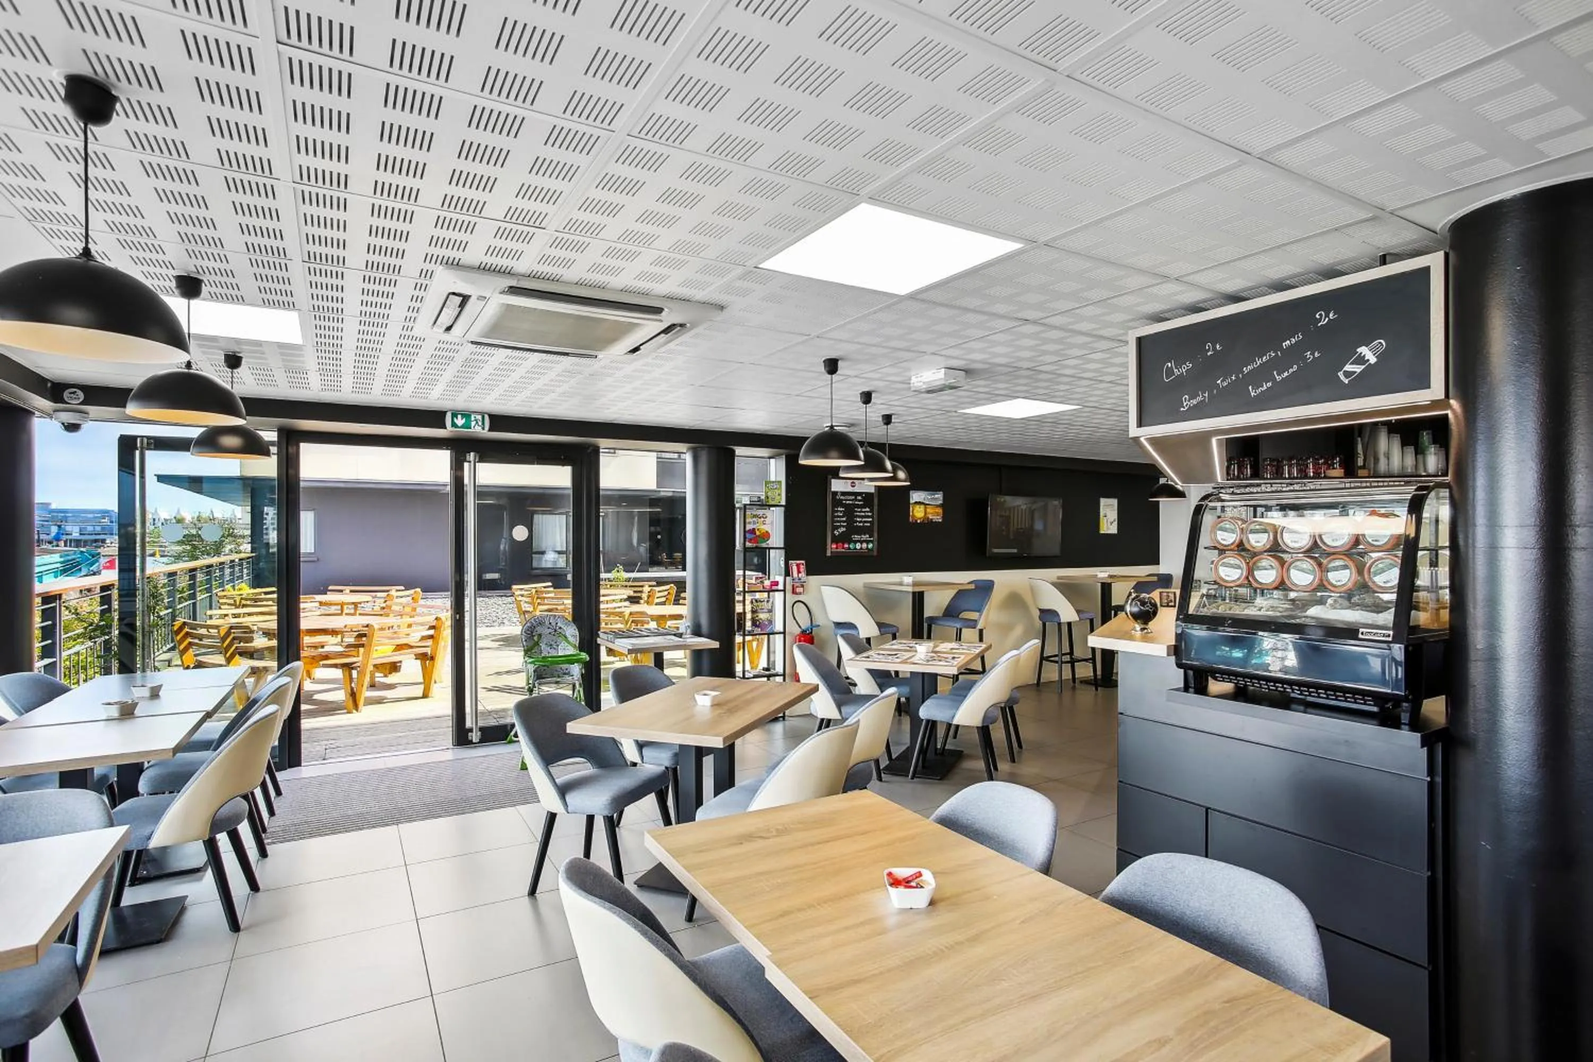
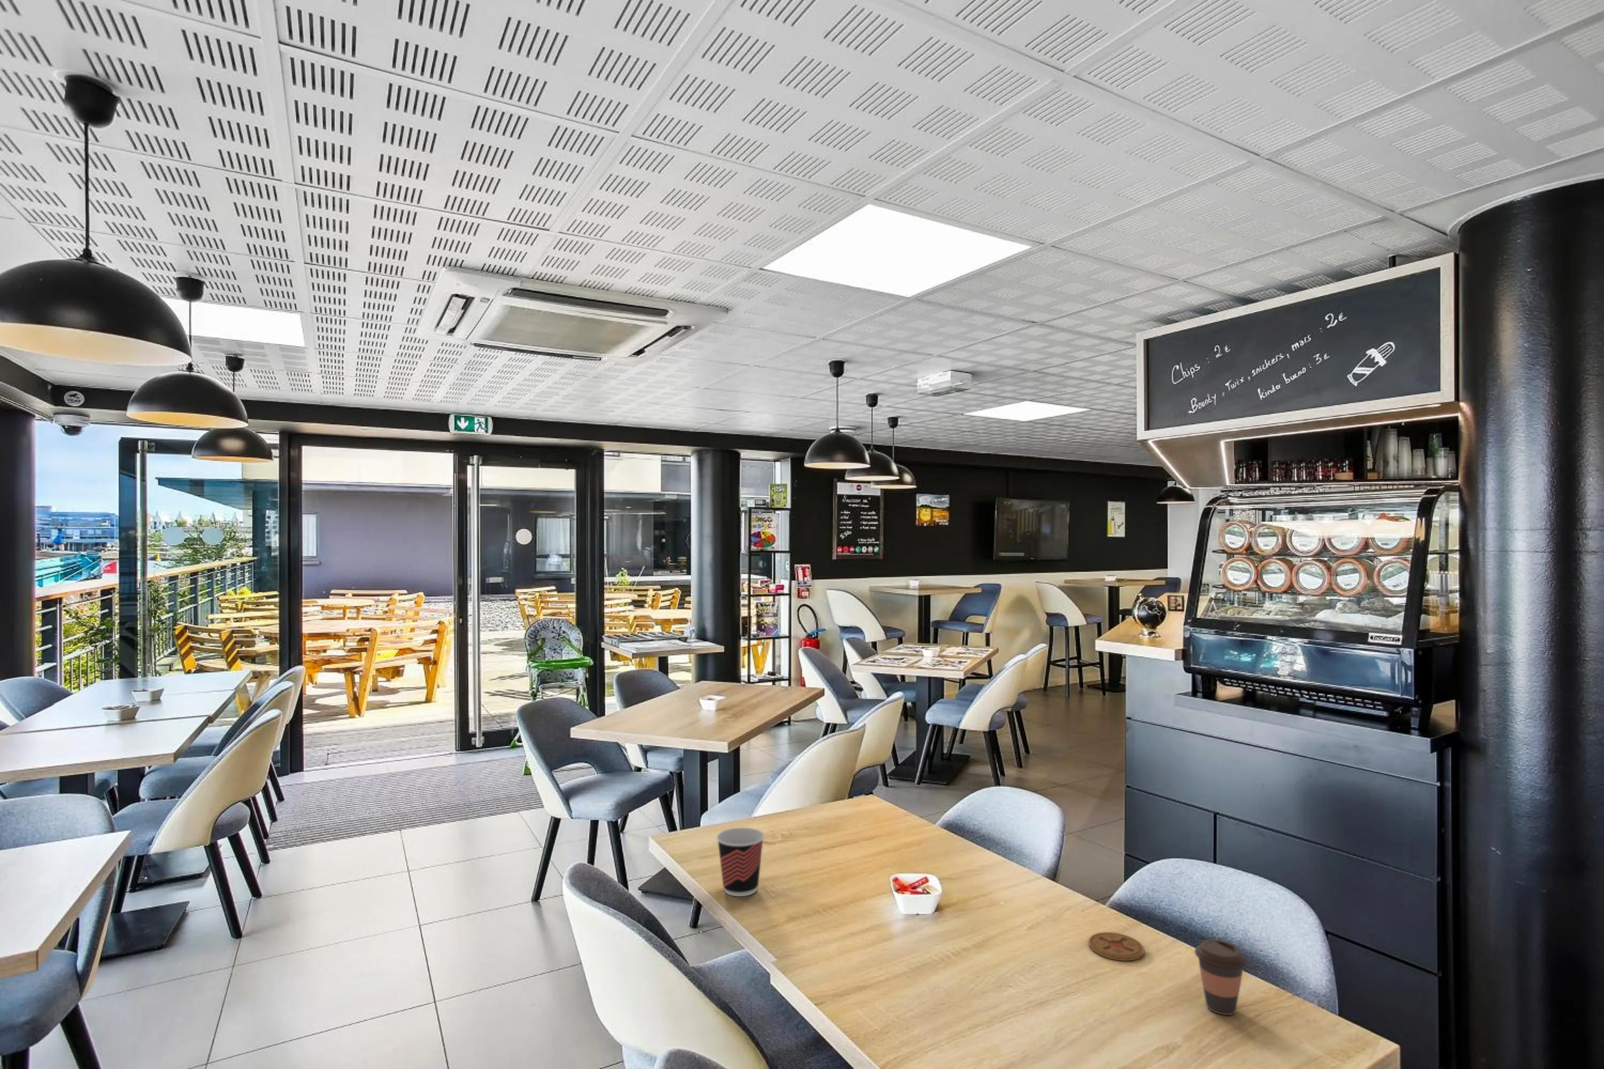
+ coaster [1088,932,1145,962]
+ coffee cup [1193,939,1247,1015]
+ cup [716,828,765,897]
